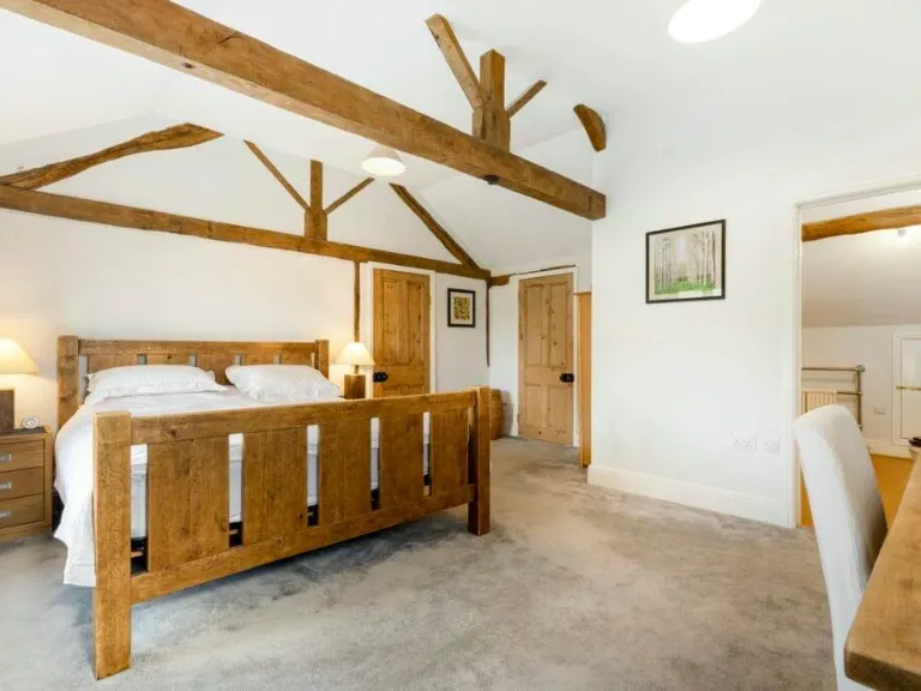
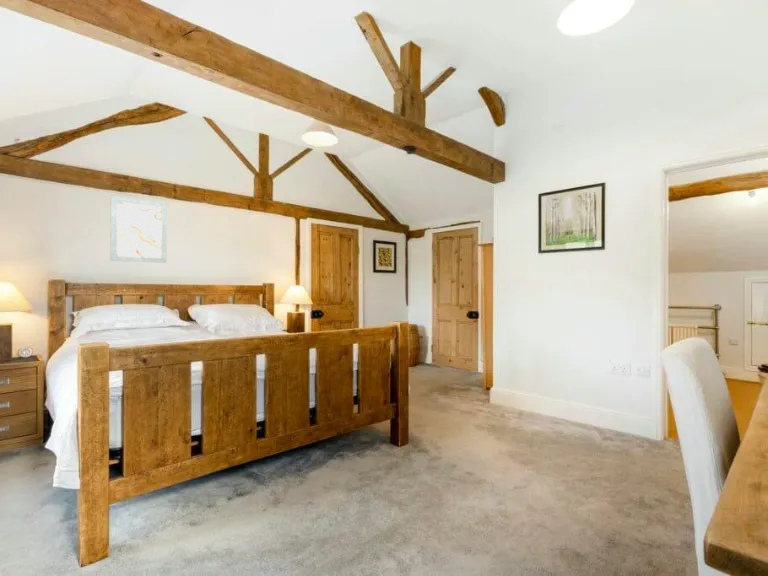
+ wall art [110,195,168,264]
